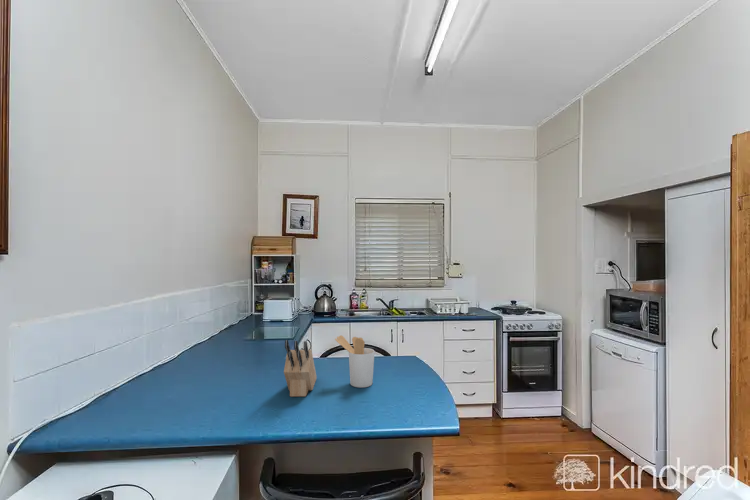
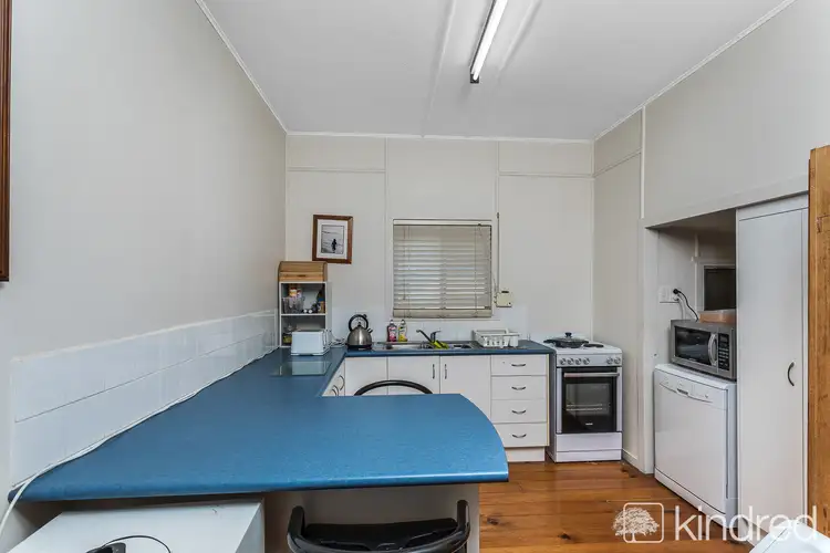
- utensil holder [334,334,376,389]
- knife block [283,339,318,398]
